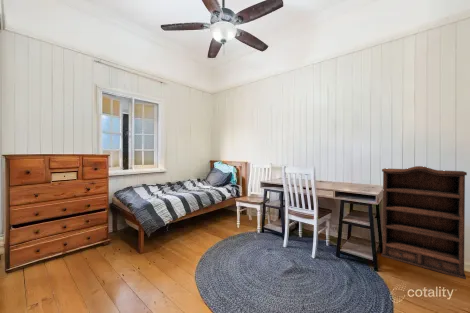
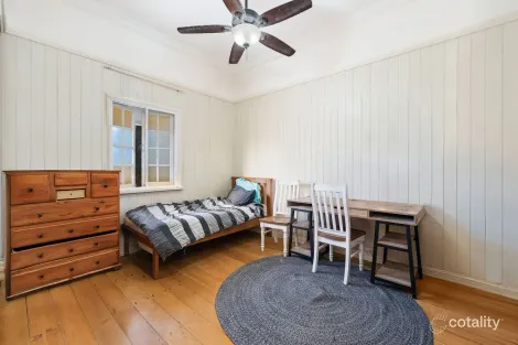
- bookshelf [381,165,468,280]
